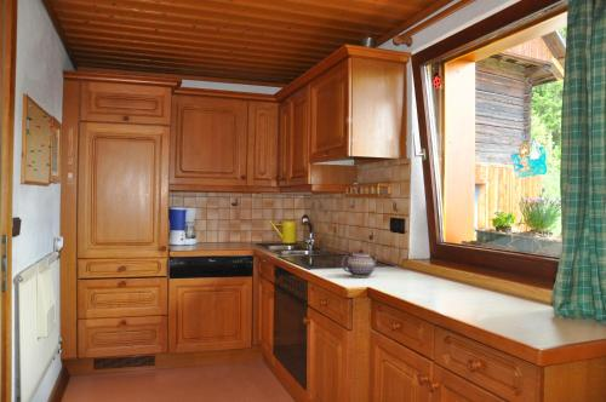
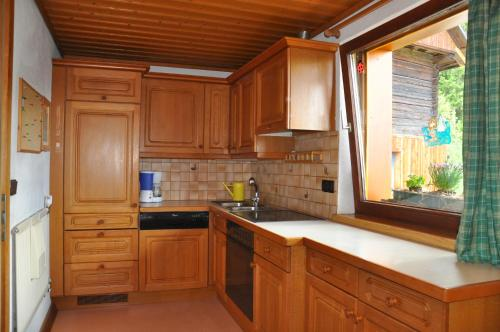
- teapot [341,248,381,278]
